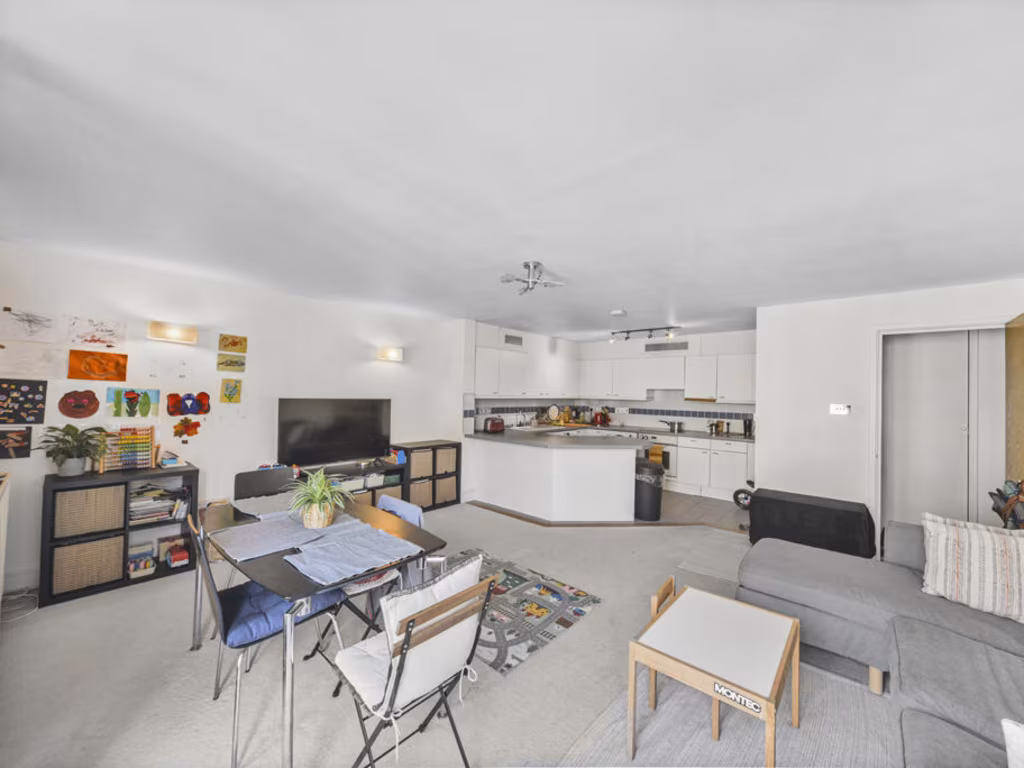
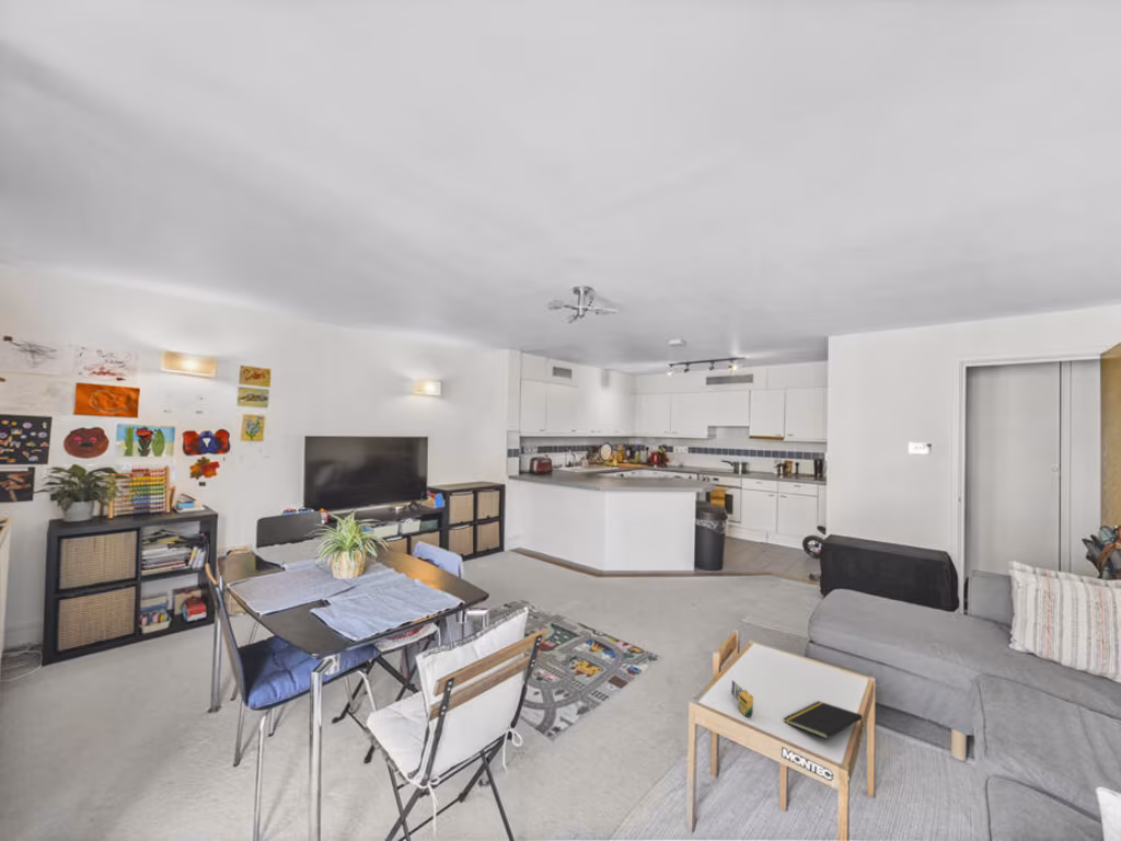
+ notepad [783,700,864,739]
+ crayon [730,679,754,718]
